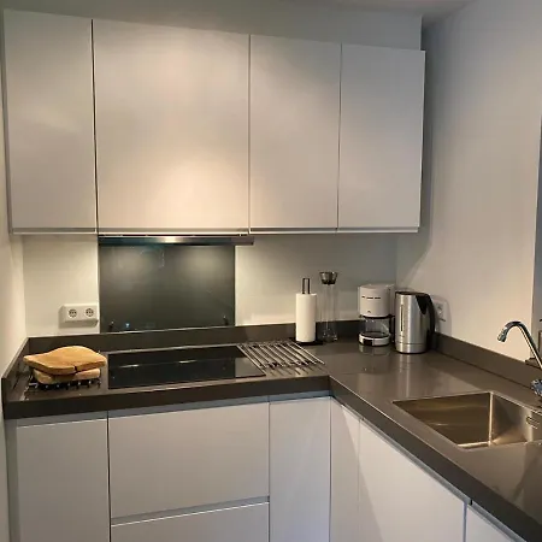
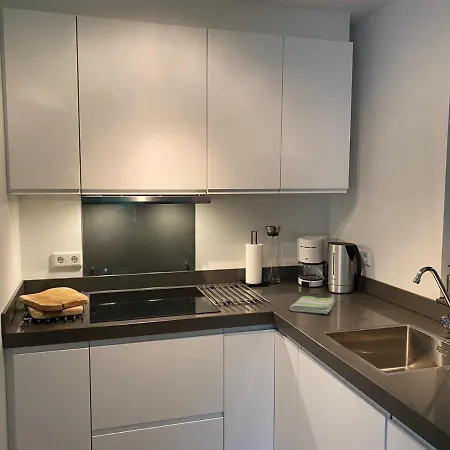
+ dish towel [289,295,337,315]
